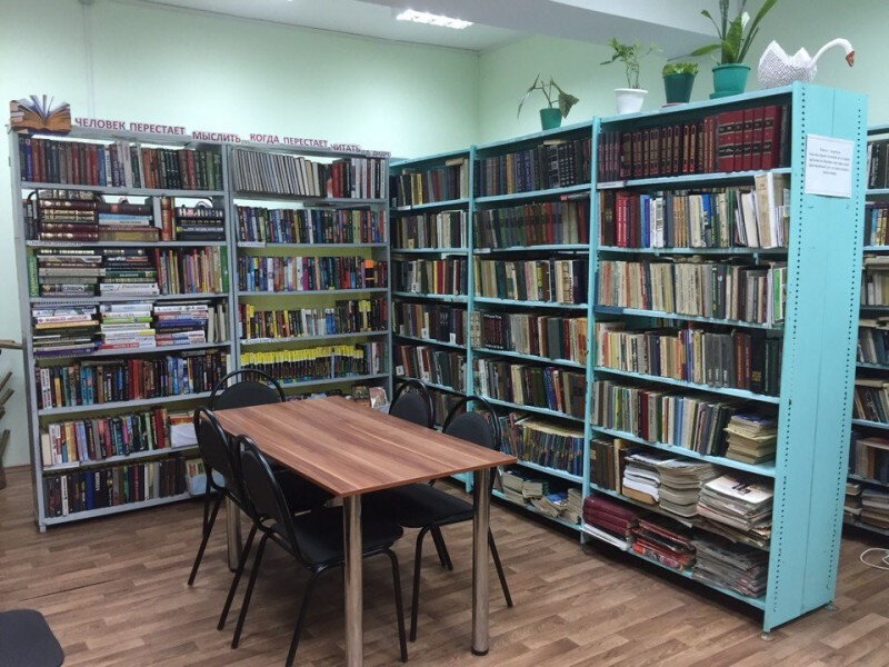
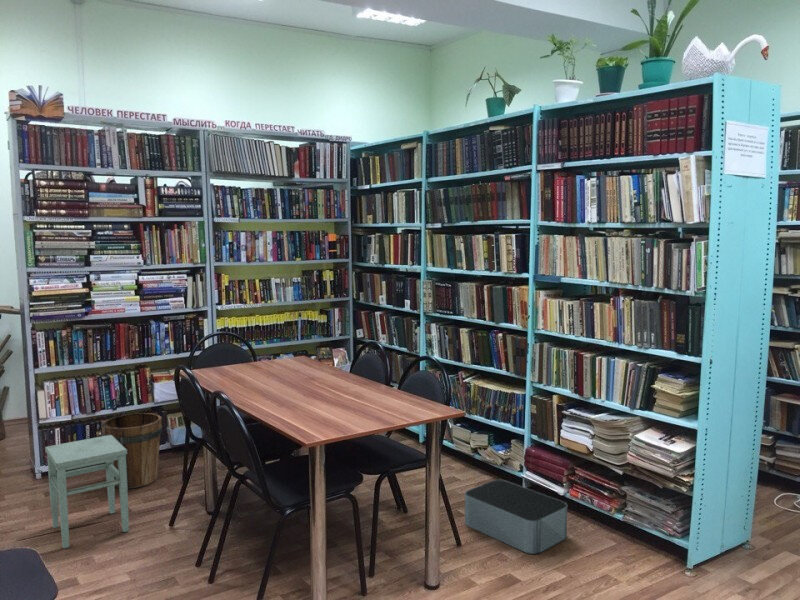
+ stool [44,435,130,550]
+ bucket [101,412,163,489]
+ storage bin [464,479,568,555]
